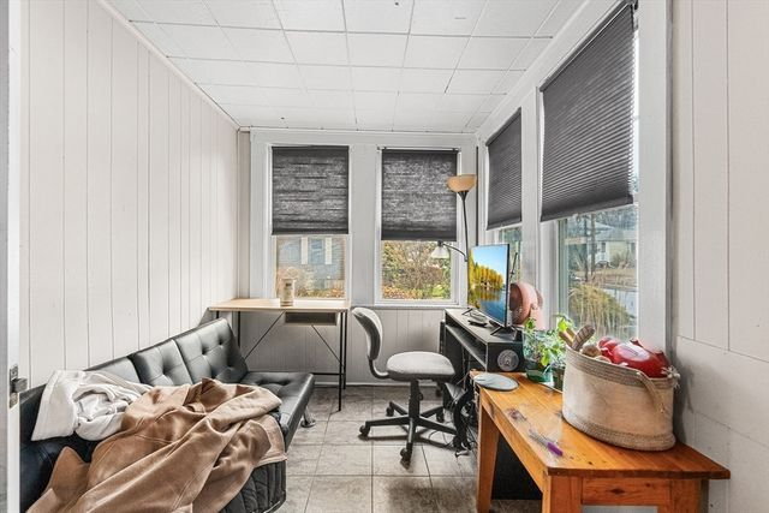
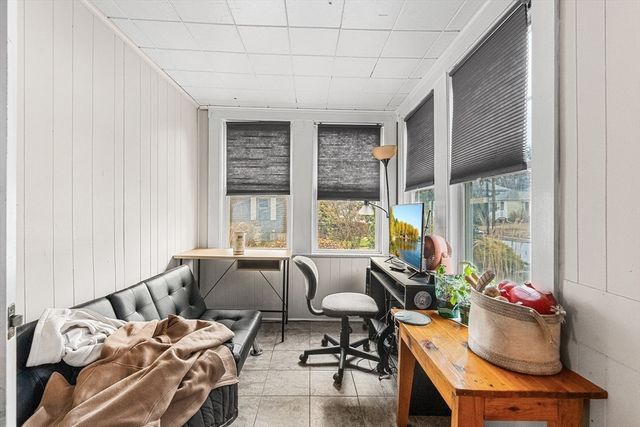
- pen [527,428,565,457]
